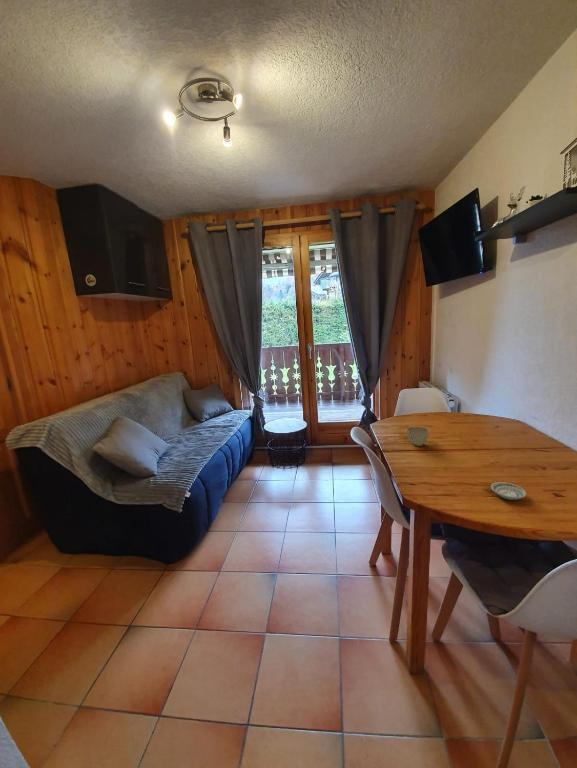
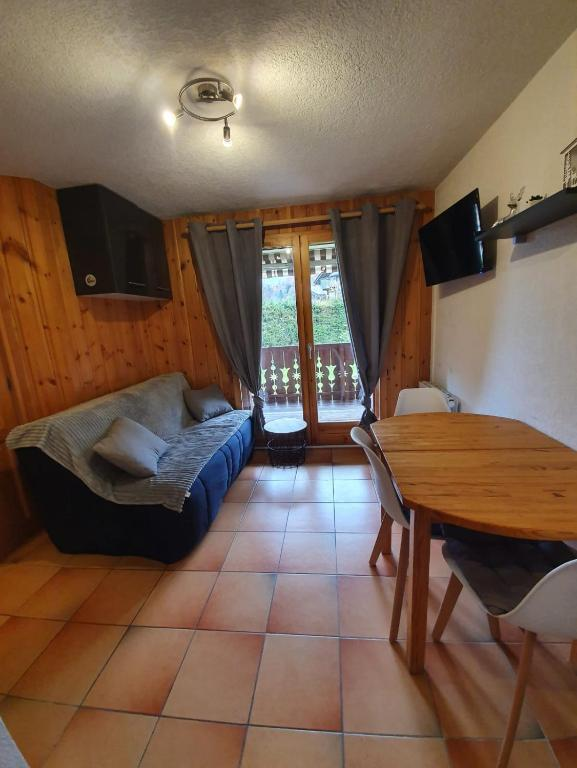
- saucer [490,481,527,501]
- flower pot [406,425,430,447]
